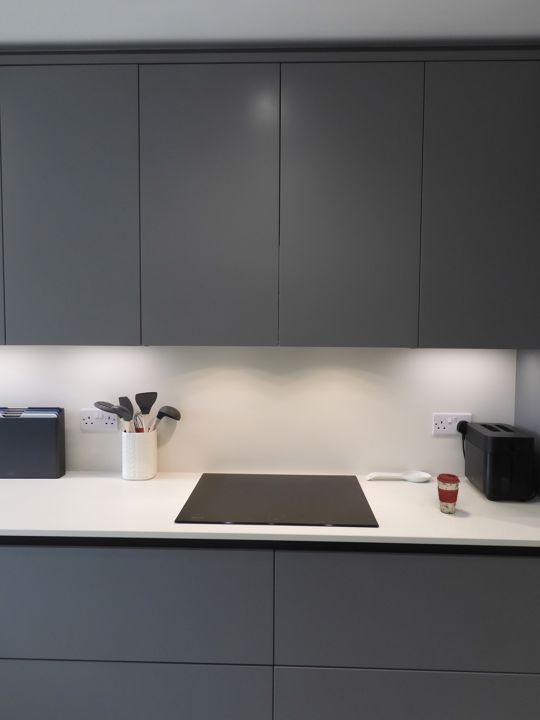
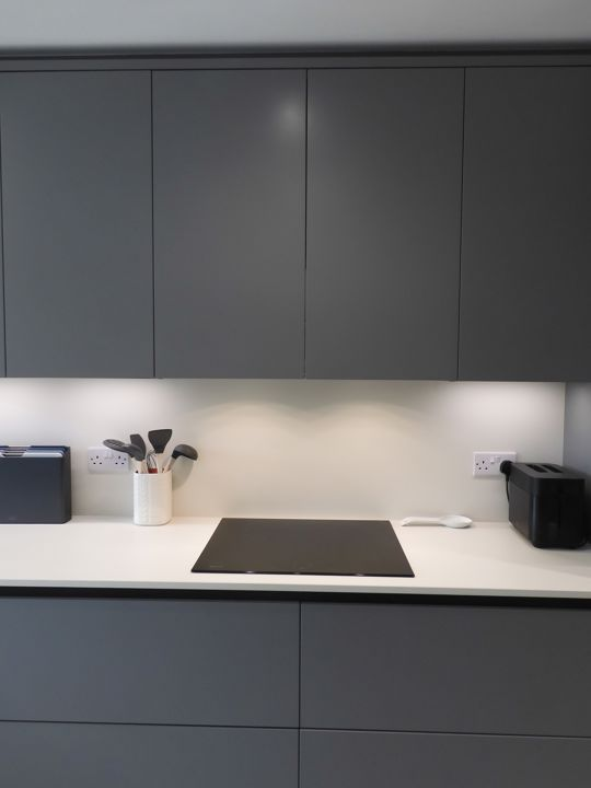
- coffee cup [436,472,461,514]
